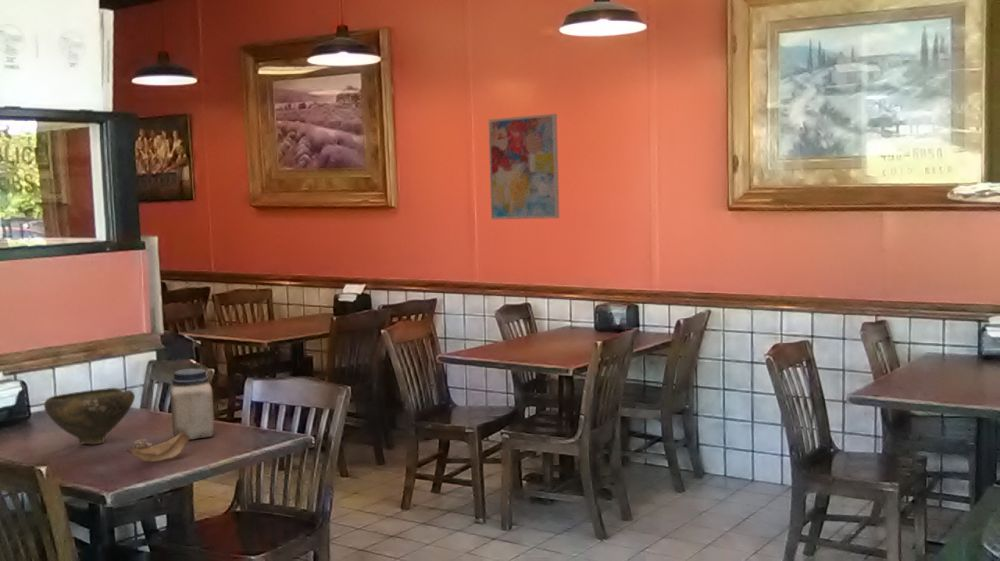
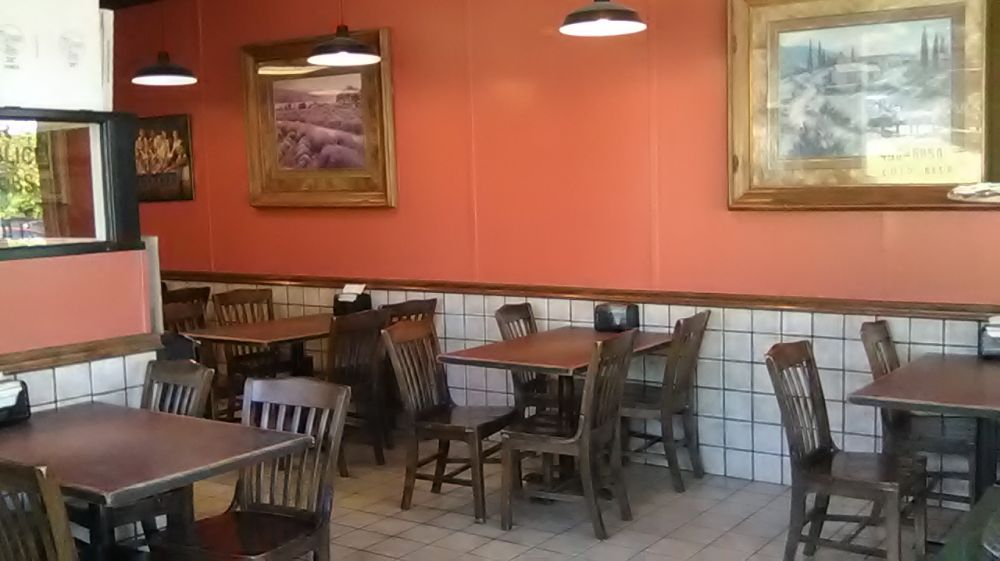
- wall art [487,113,560,221]
- bowl [43,387,136,445]
- jar [169,368,215,440]
- flower [124,433,190,463]
